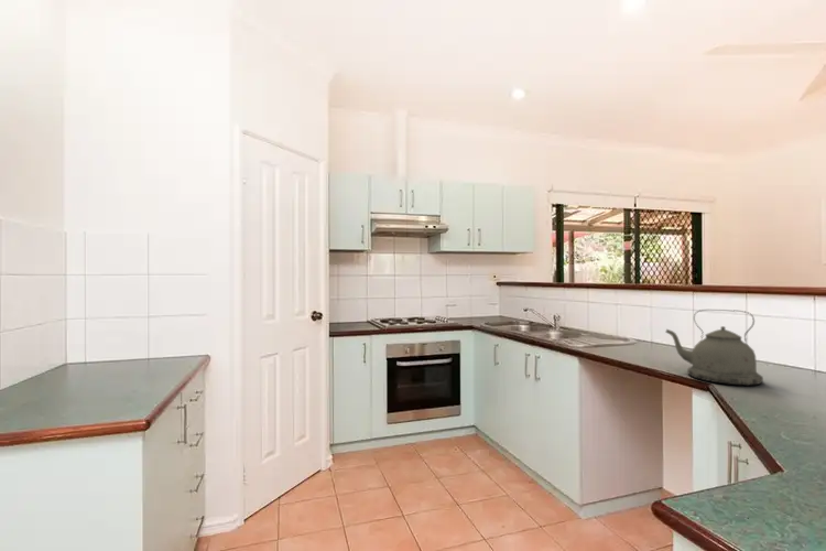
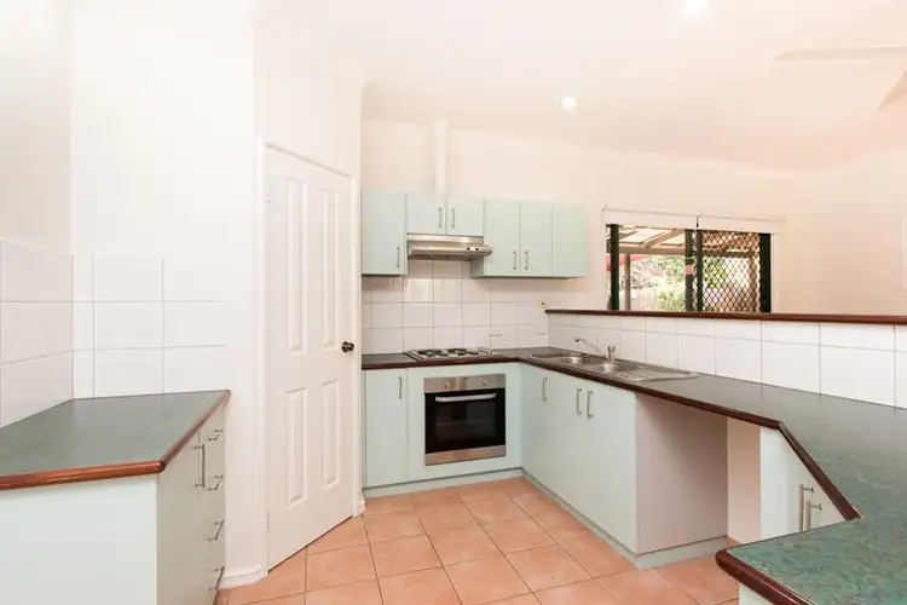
- kettle [664,309,764,387]
